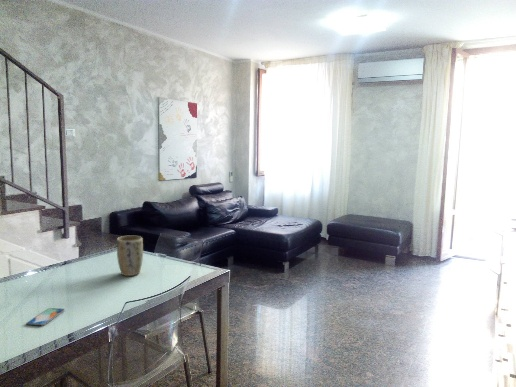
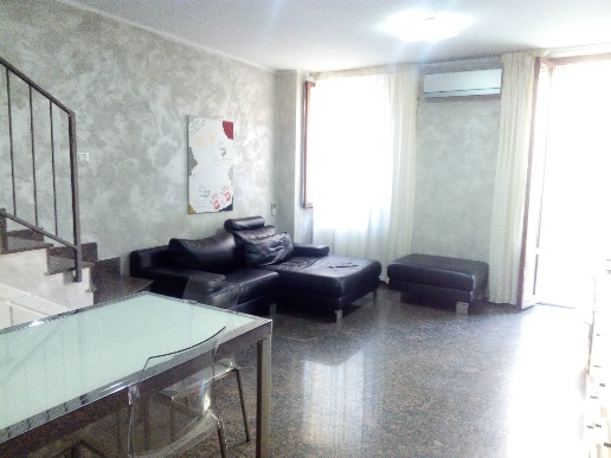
- smartphone [26,307,66,326]
- plant pot [116,235,144,277]
